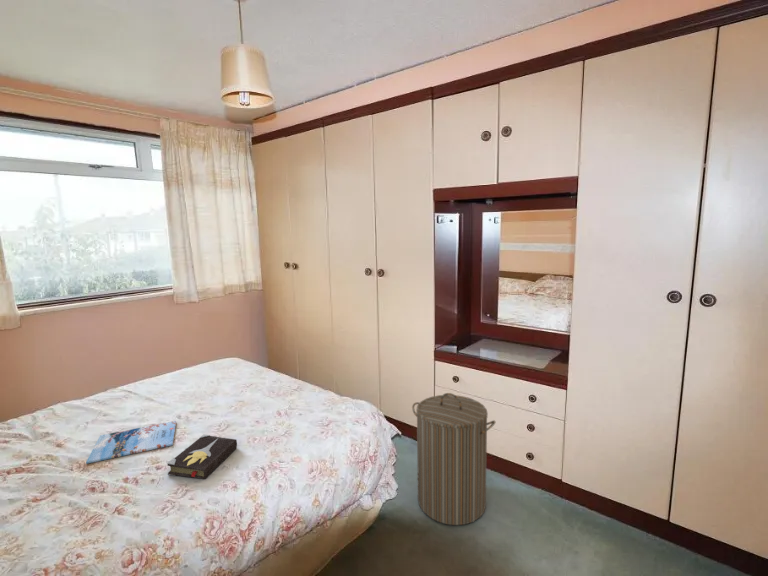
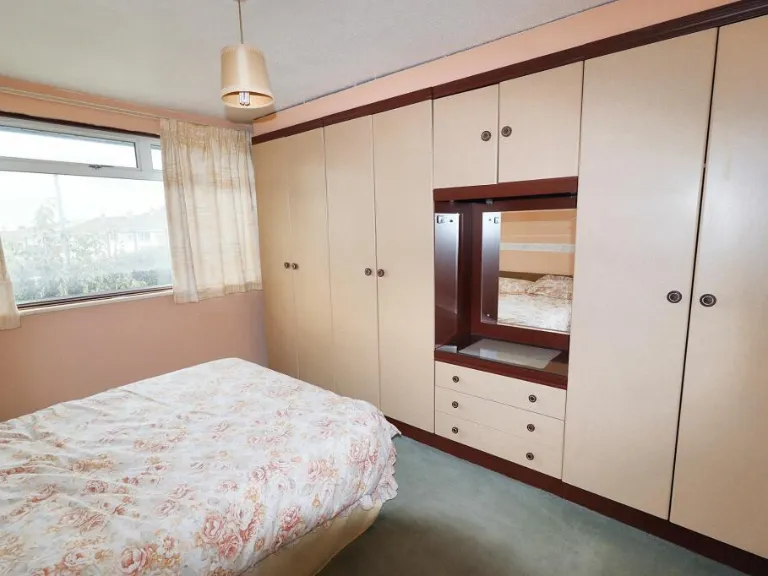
- magazine [85,420,177,465]
- laundry hamper [411,392,496,526]
- hardback book [166,434,238,480]
